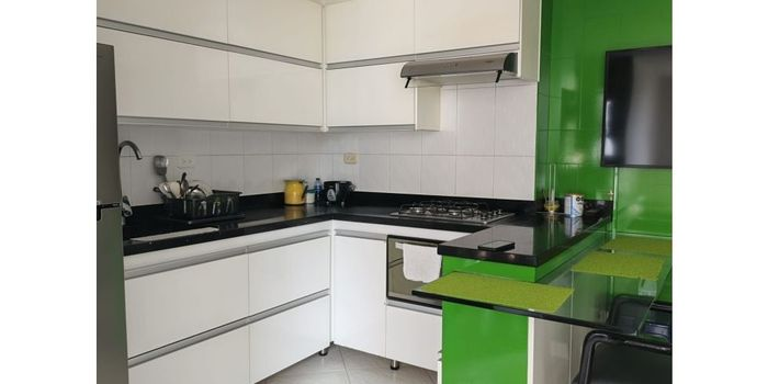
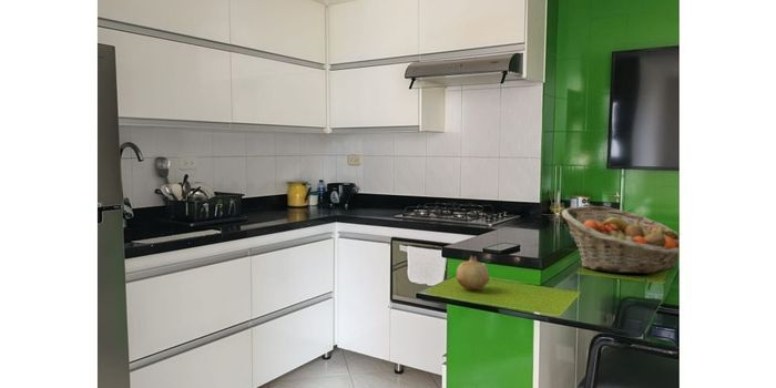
+ fruit [456,254,490,290]
+ fruit basket [561,205,680,275]
